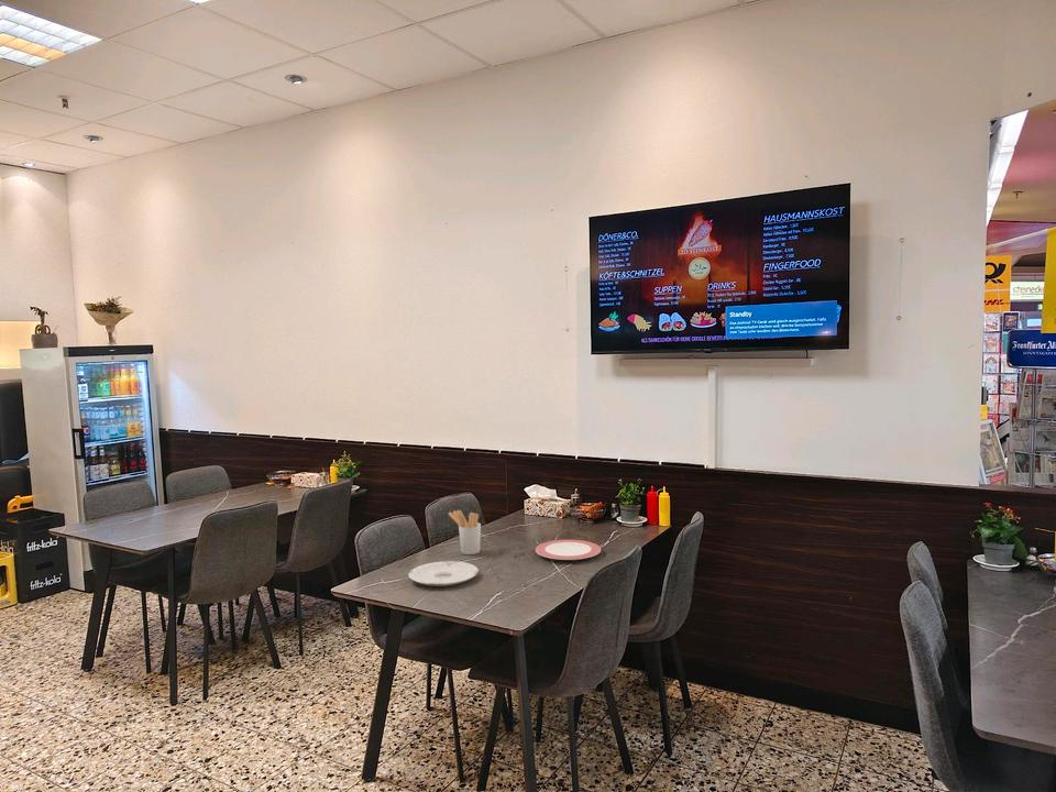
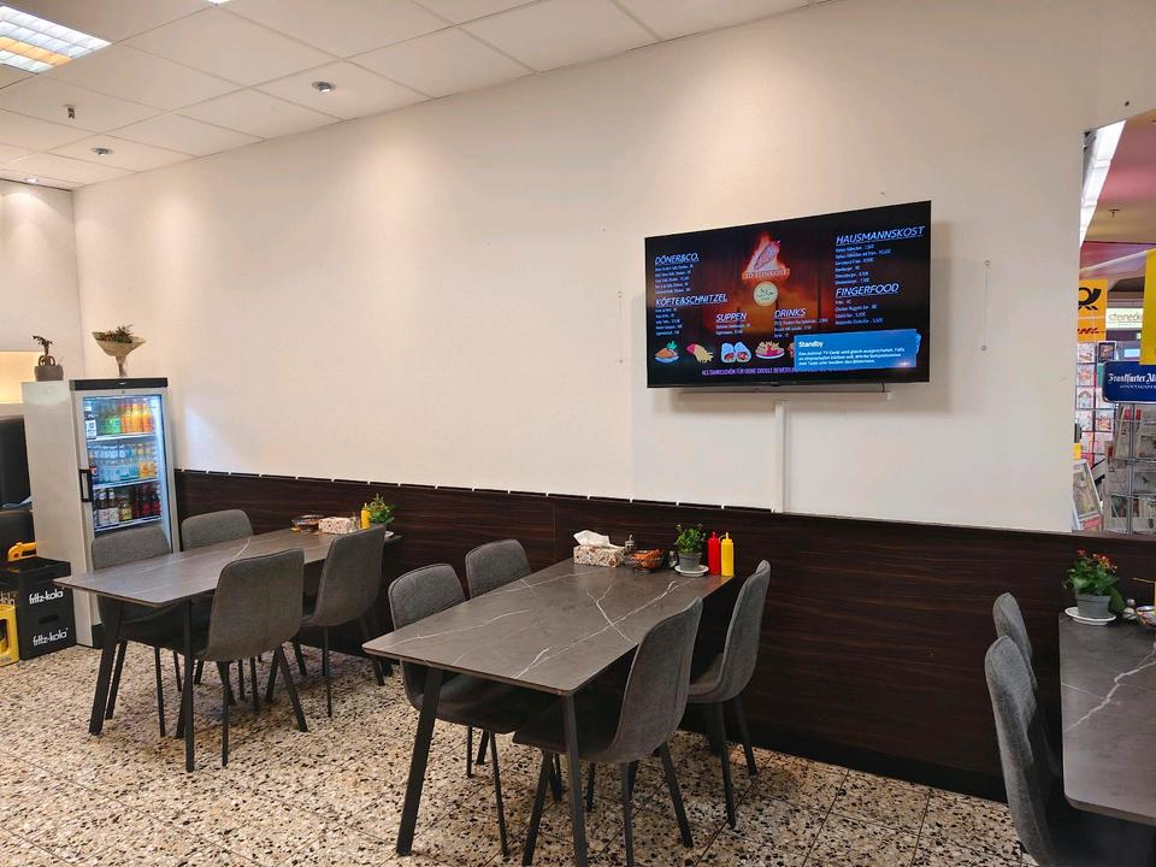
- plate [408,560,480,587]
- utensil holder [448,509,482,556]
- plate [535,539,602,561]
